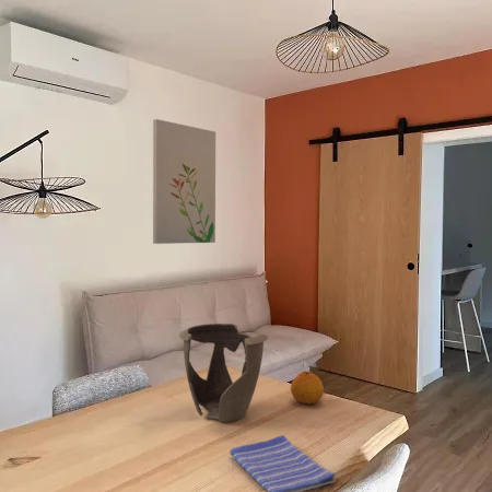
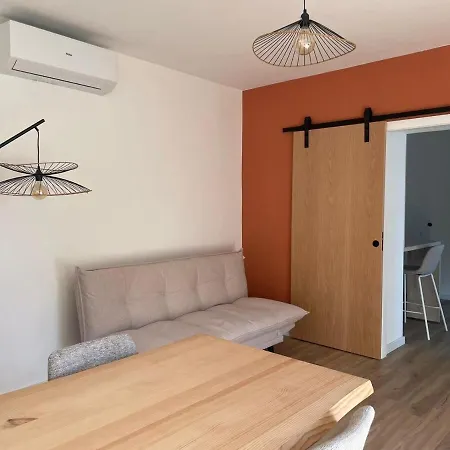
- dish towel [229,434,336,492]
- wall art [152,118,216,245]
- decorative bowl [178,323,269,423]
- fruit [290,370,325,406]
